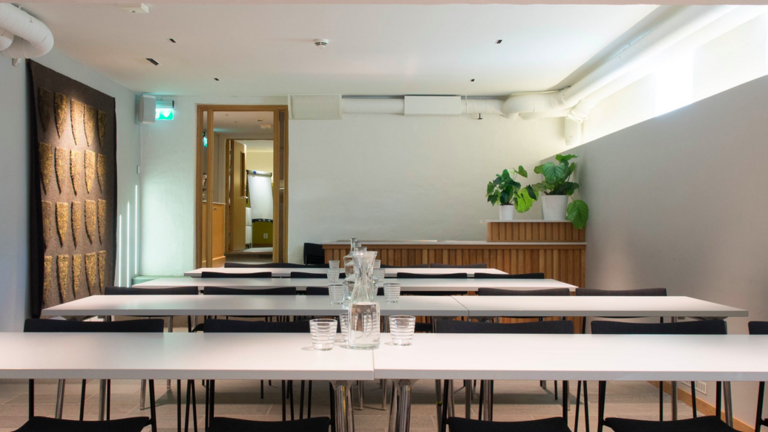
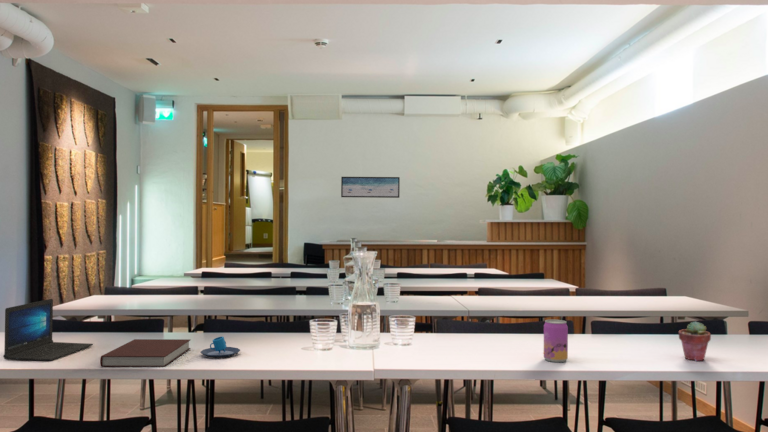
+ laptop [2,298,94,362]
+ mug [199,336,241,358]
+ wall art [340,176,401,199]
+ beer can [543,319,569,363]
+ notebook [99,338,192,368]
+ potted succulent [678,320,712,362]
